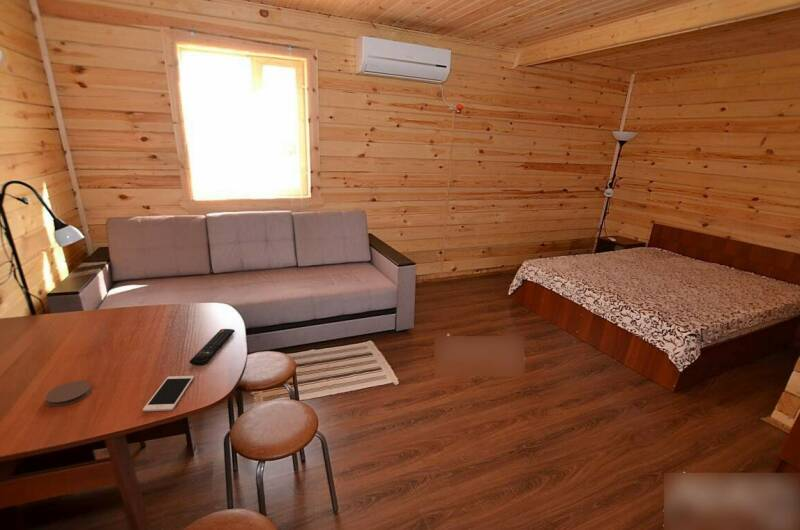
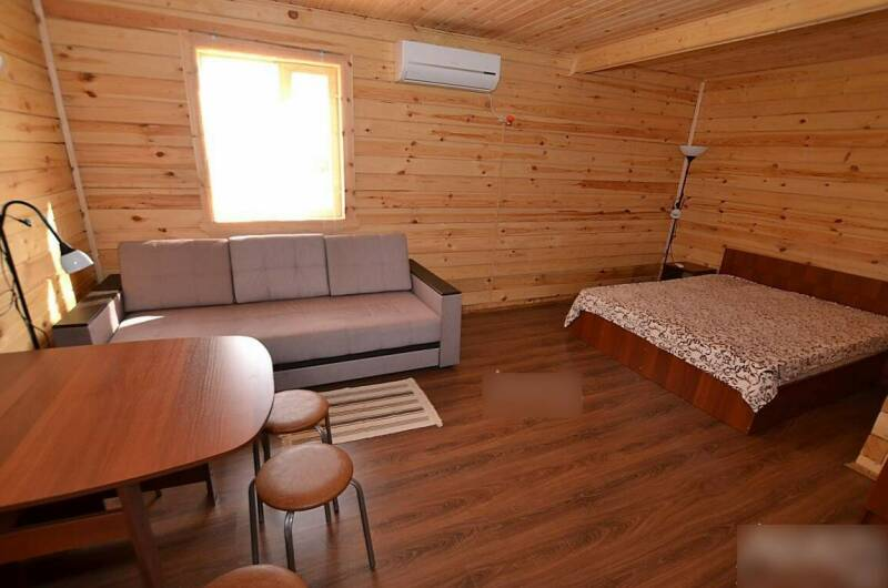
- coaster [44,380,92,407]
- remote control [188,328,236,366]
- cell phone [142,375,195,412]
